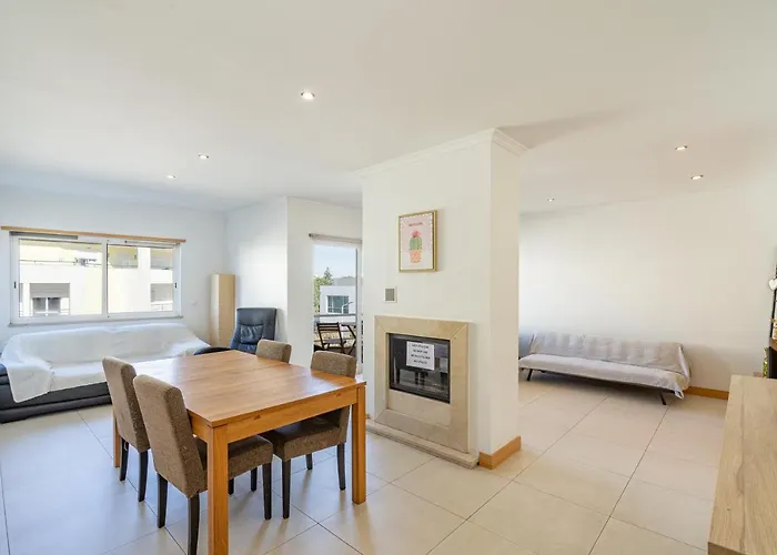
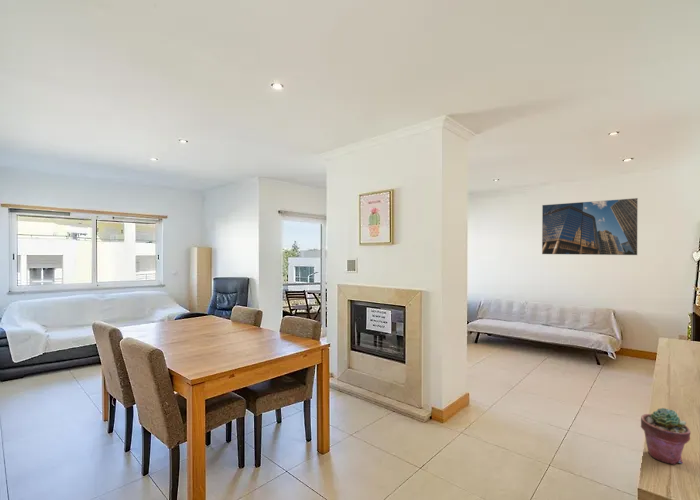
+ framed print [541,197,639,256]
+ potted succulent [640,407,692,466]
